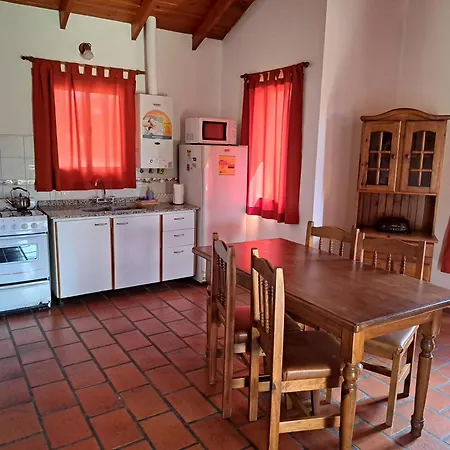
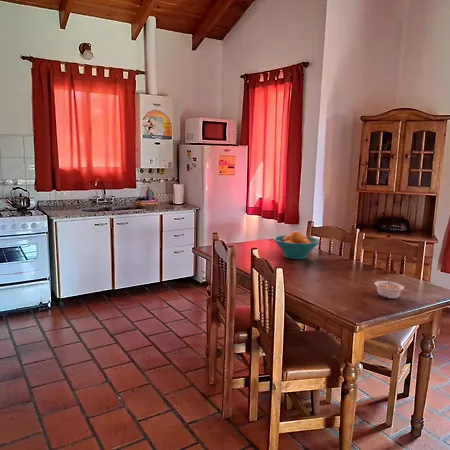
+ legume [374,277,405,299]
+ fruit bowl [272,230,321,260]
